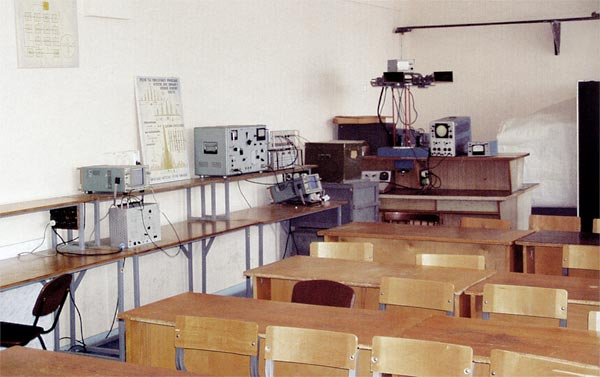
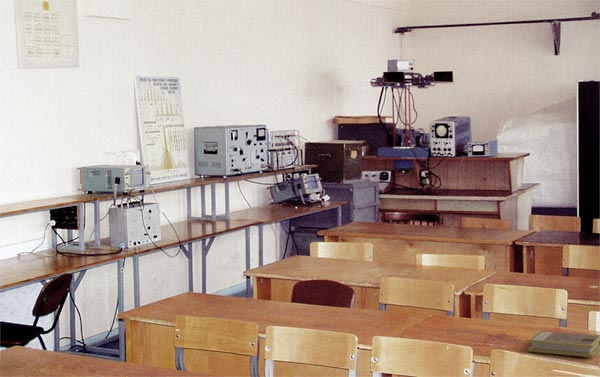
+ book [526,329,600,358]
